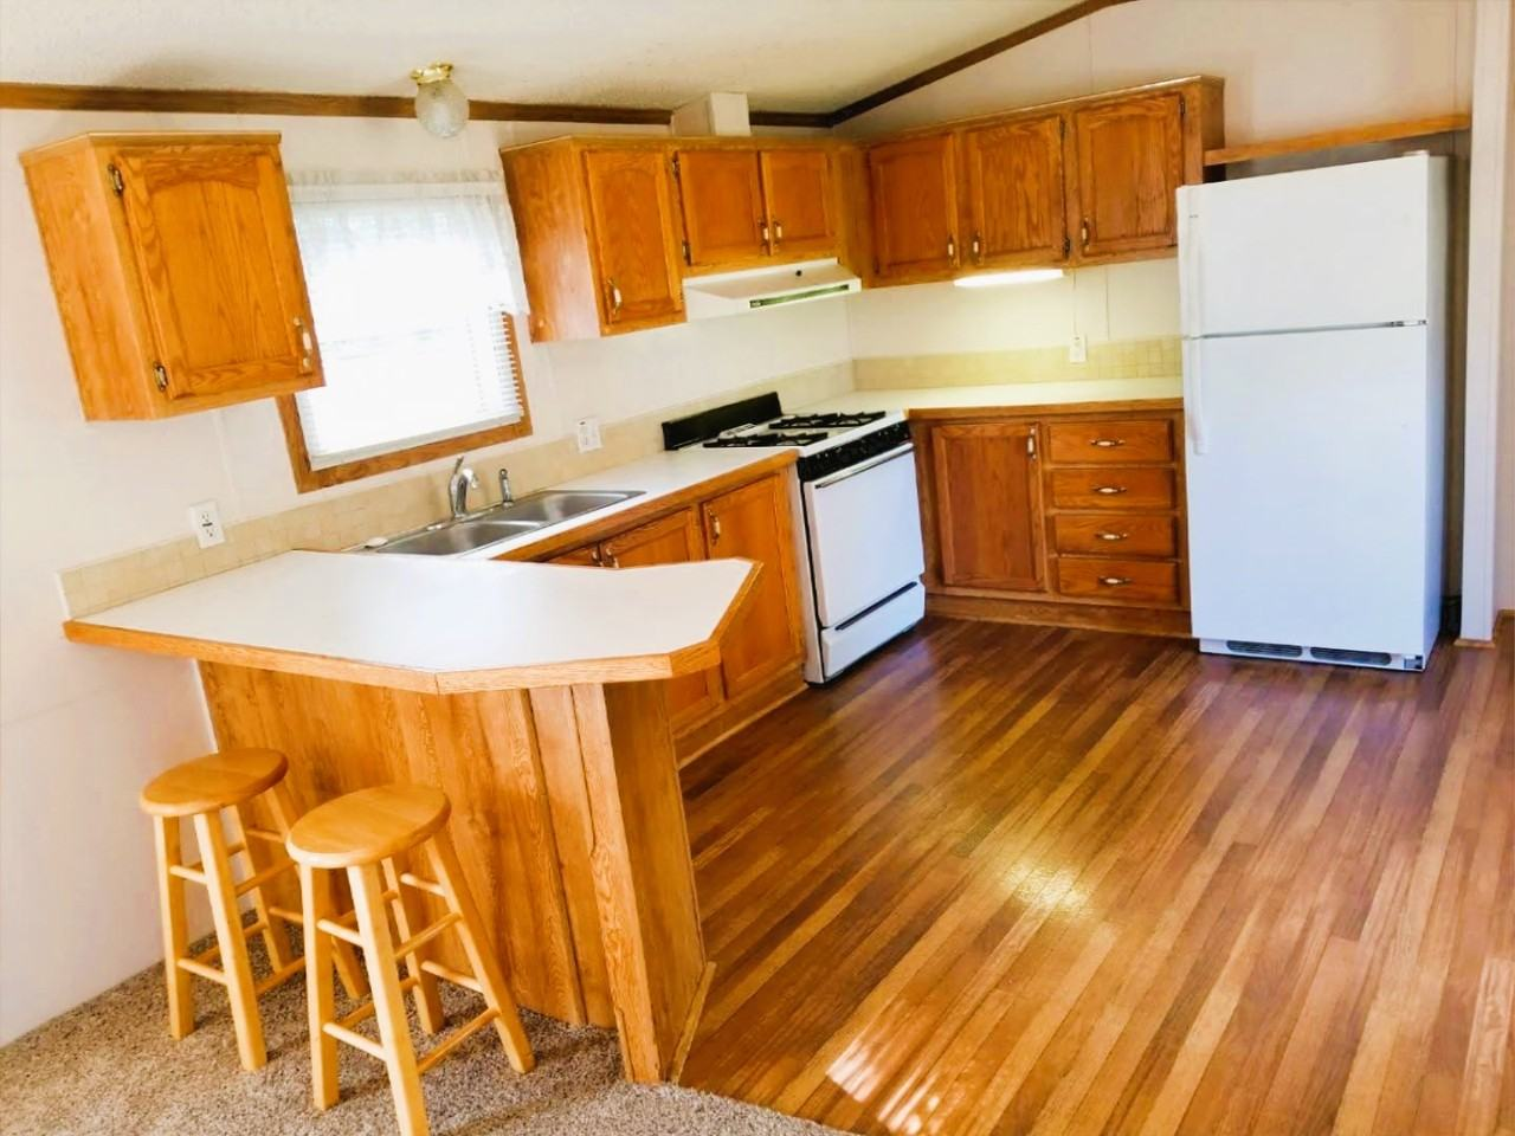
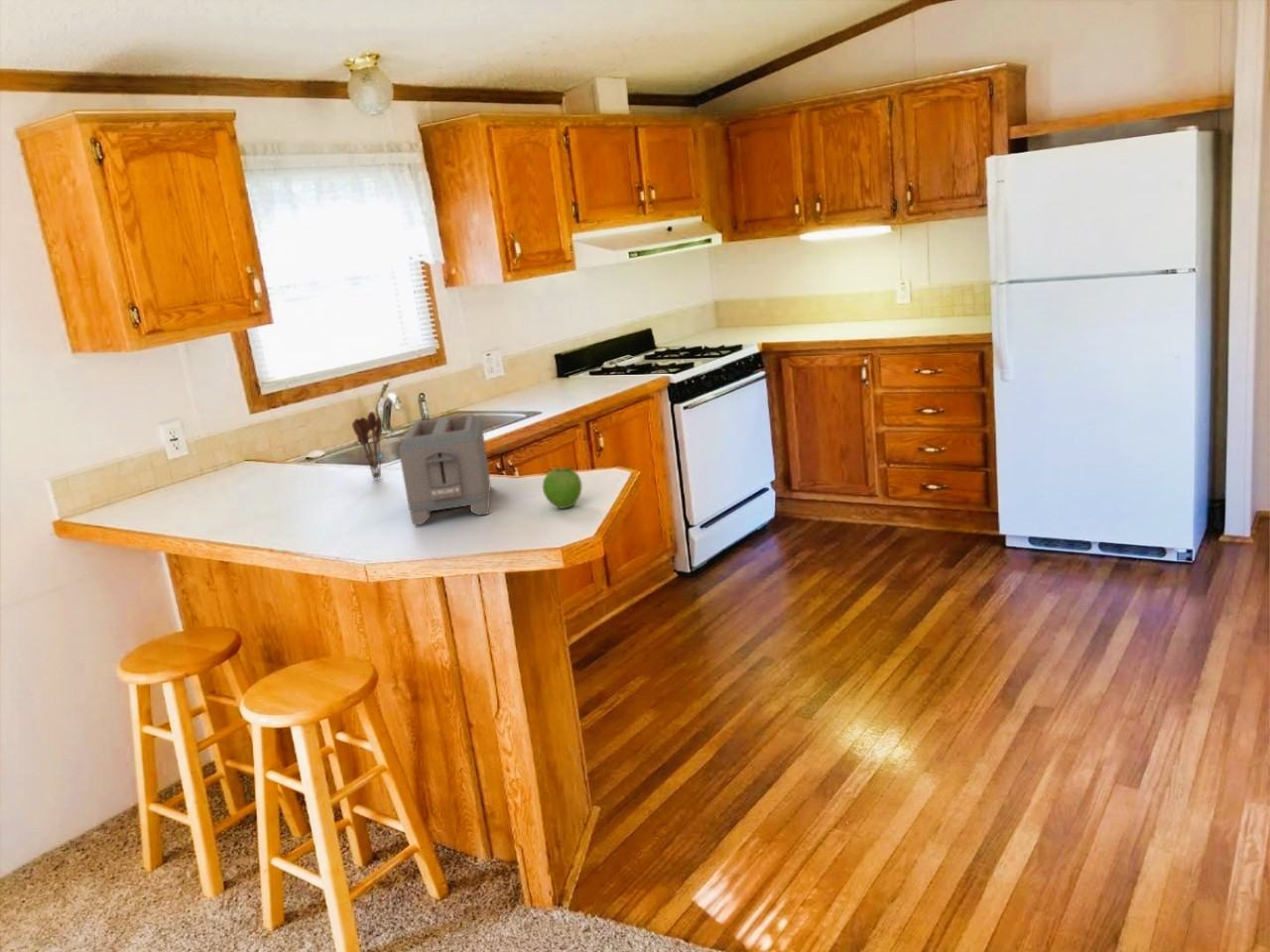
+ fruit [542,464,582,510]
+ utensil holder [351,411,384,480]
+ toaster [398,413,491,526]
